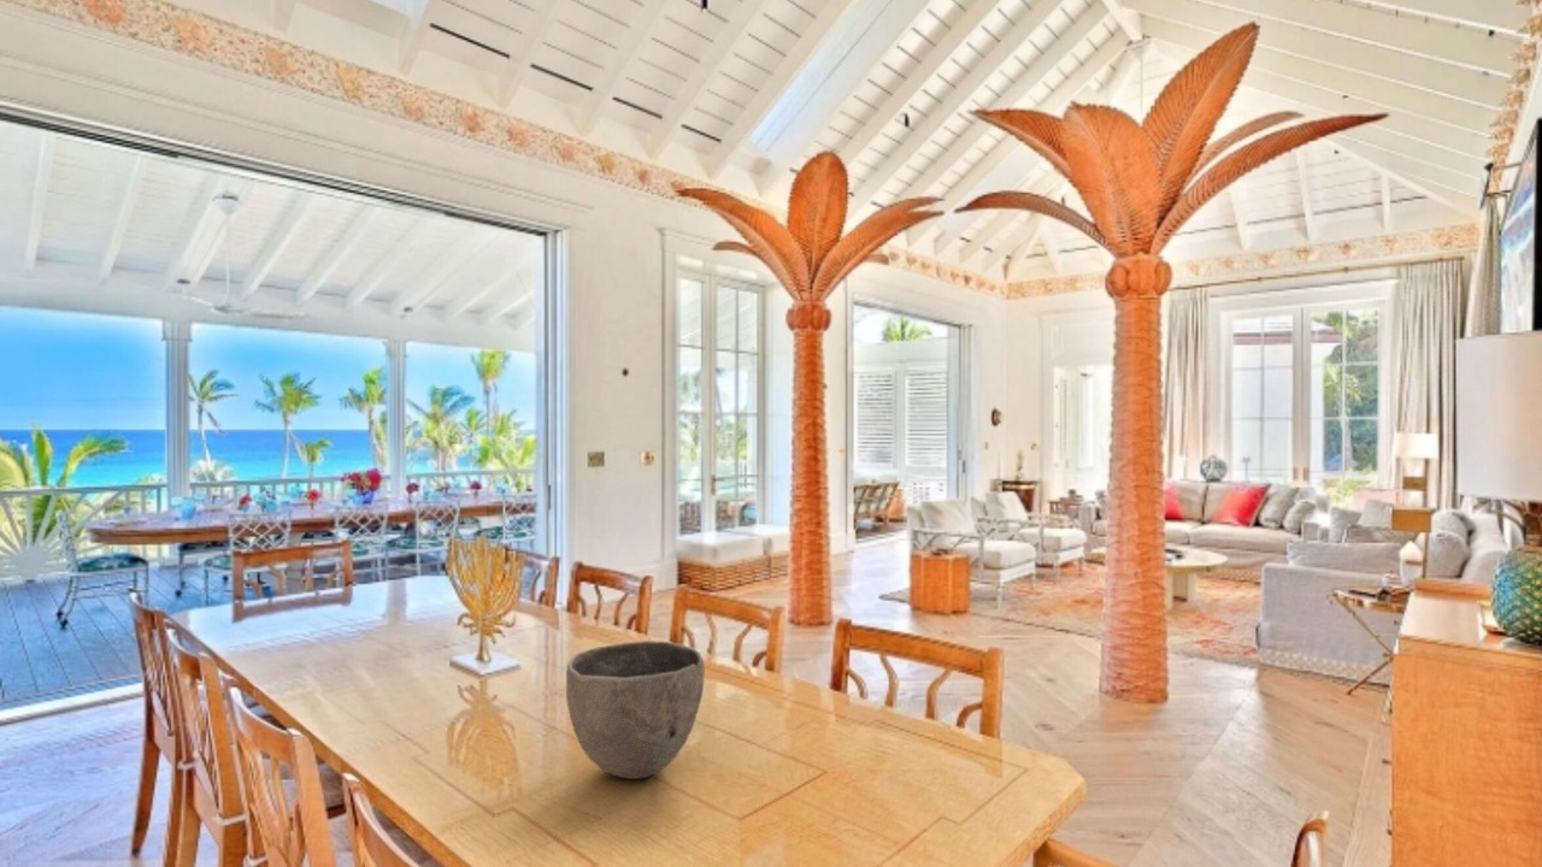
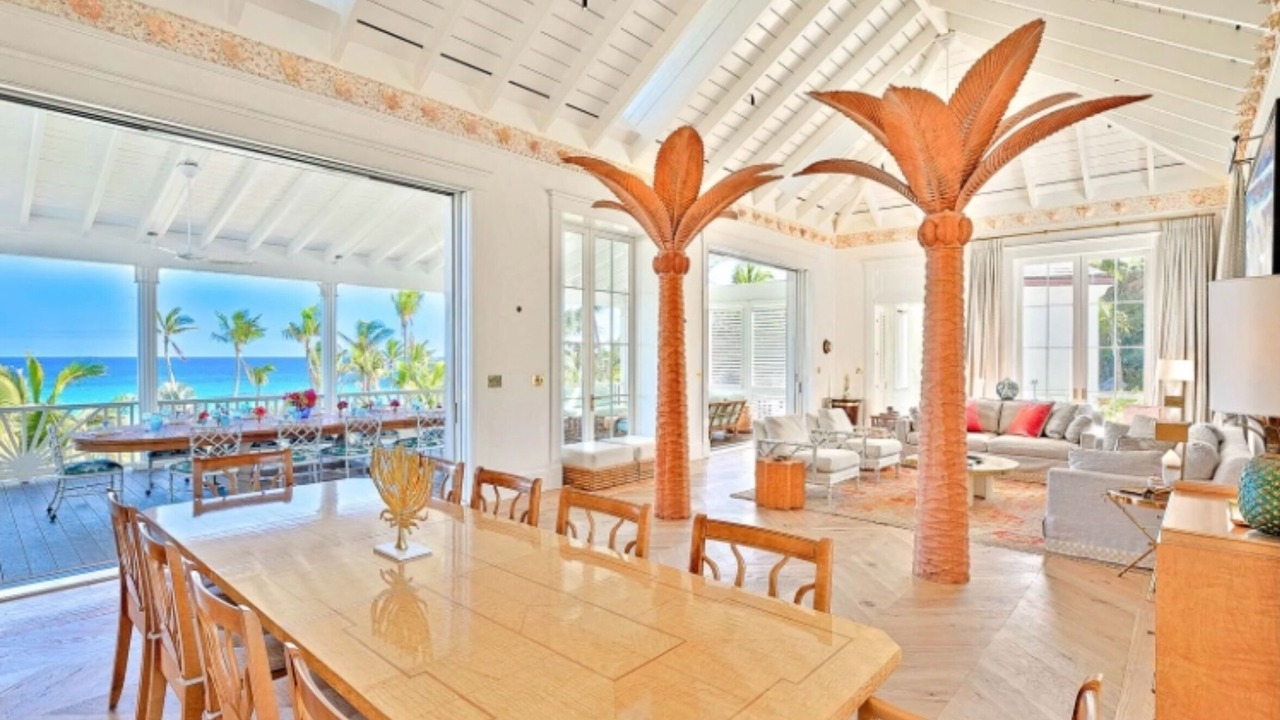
- bowl [565,639,706,780]
